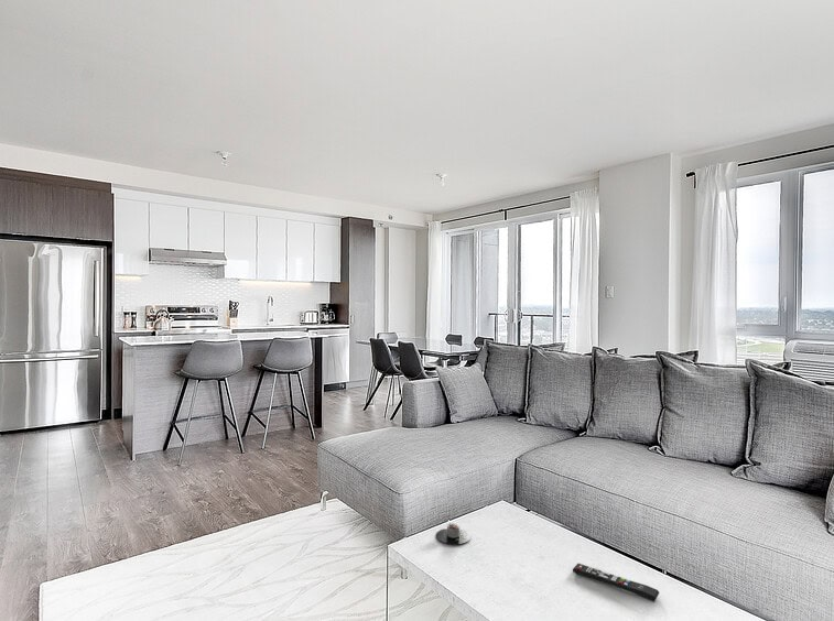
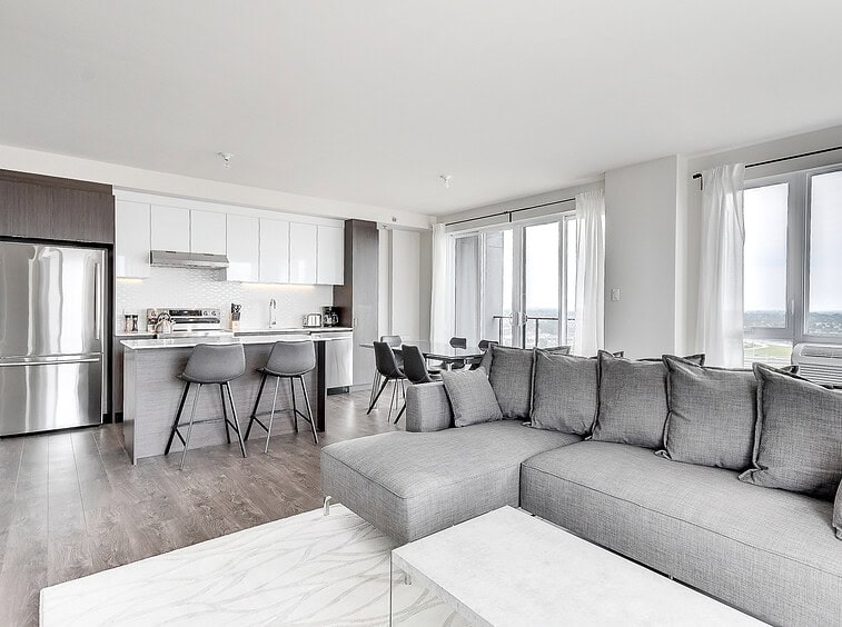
- remote control [572,563,660,603]
- candle [435,522,472,545]
